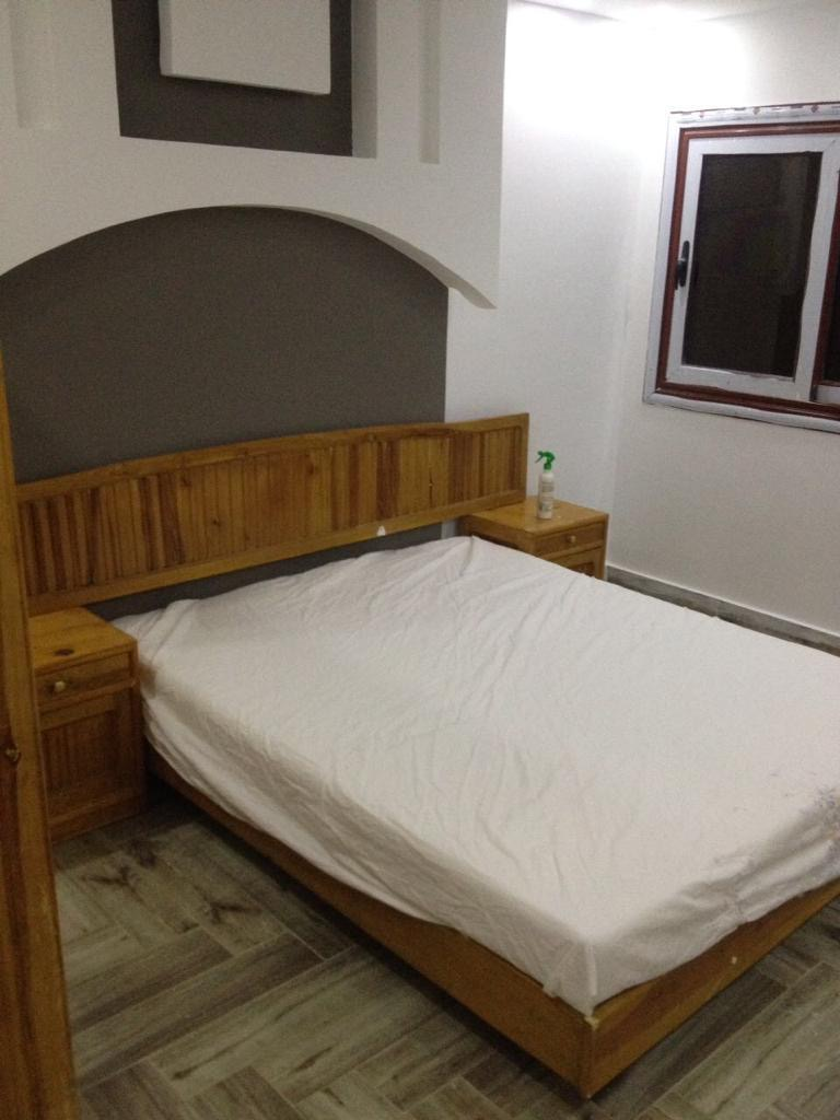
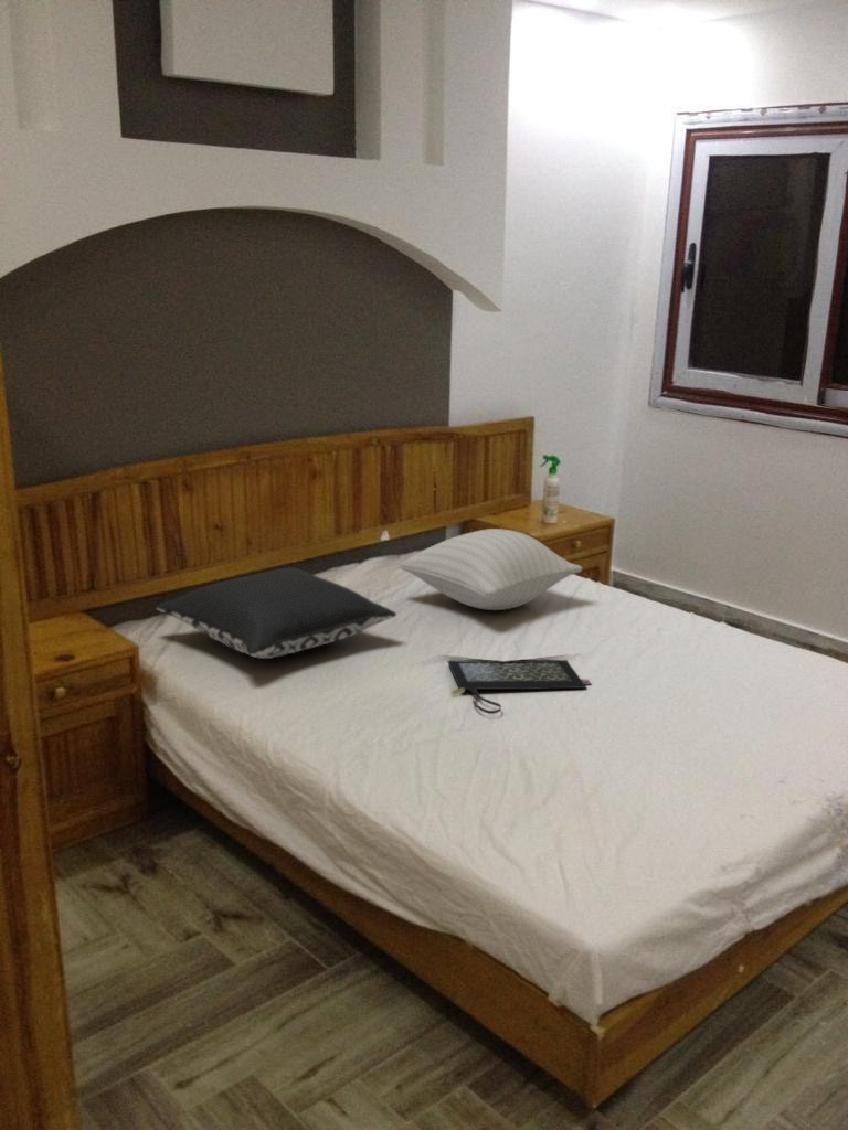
+ pillow [398,527,583,611]
+ pillow [155,567,398,660]
+ clutch bag [446,659,592,715]
